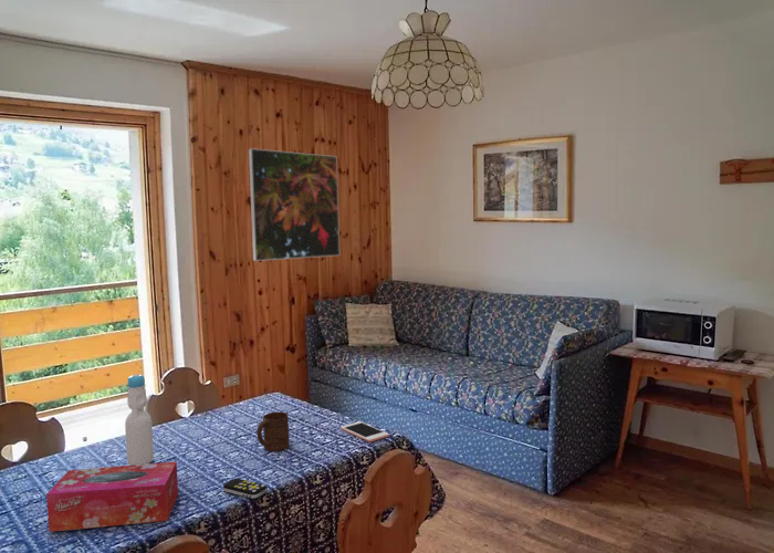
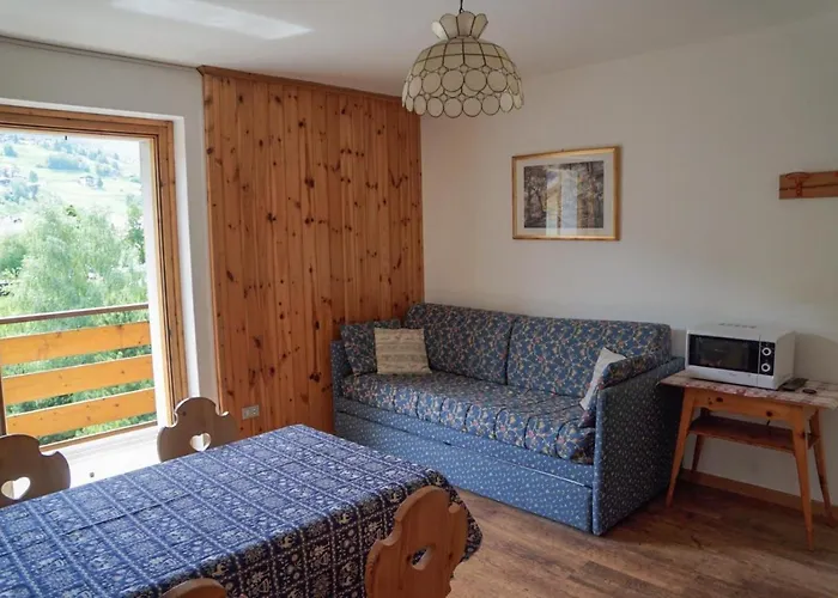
- remote control [222,478,268,500]
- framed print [248,147,341,262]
- tissue box [45,461,179,533]
- bottle [124,373,155,466]
- cup [255,411,290,452]
- cell phone [339,420,390,442]
